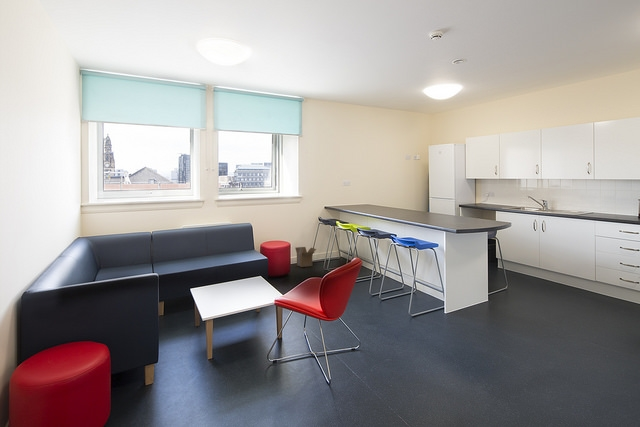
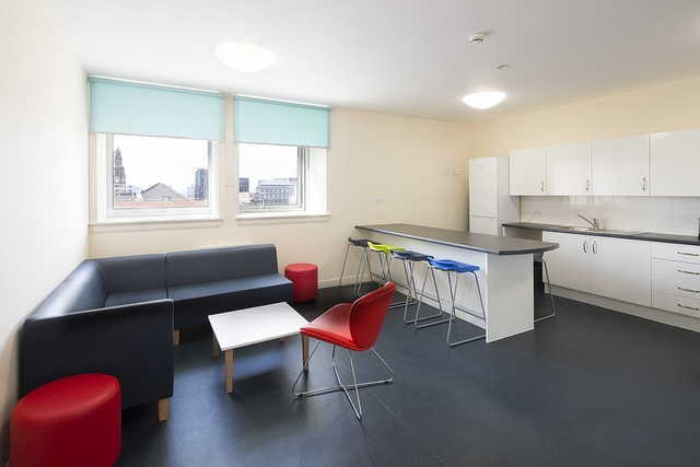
- cardboard box [294,246,317,268]
